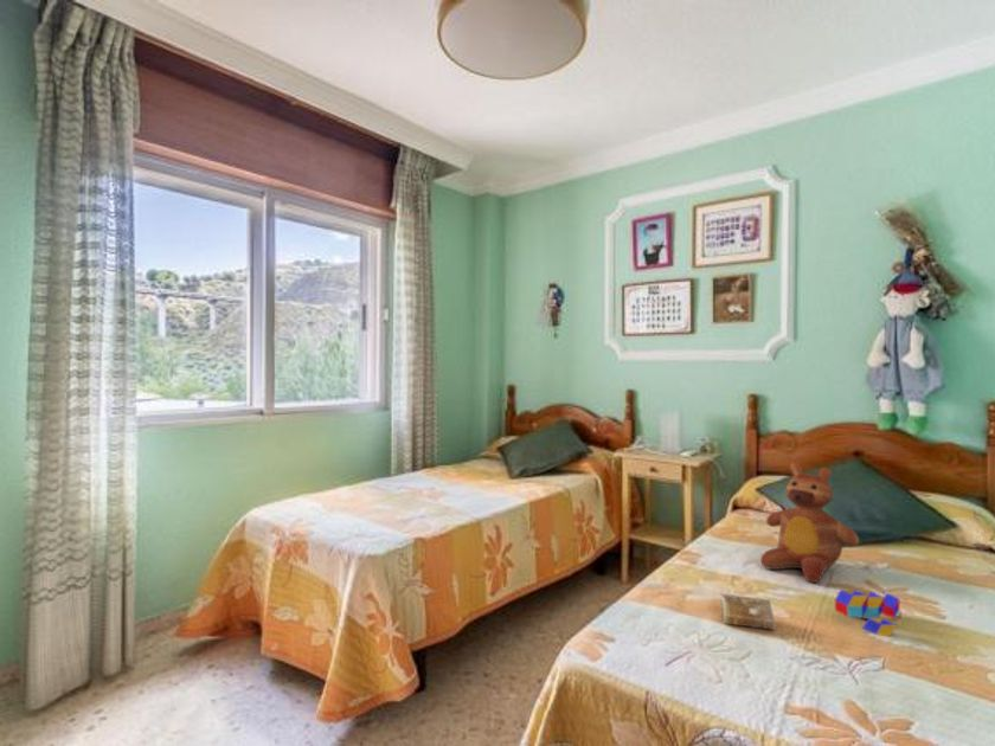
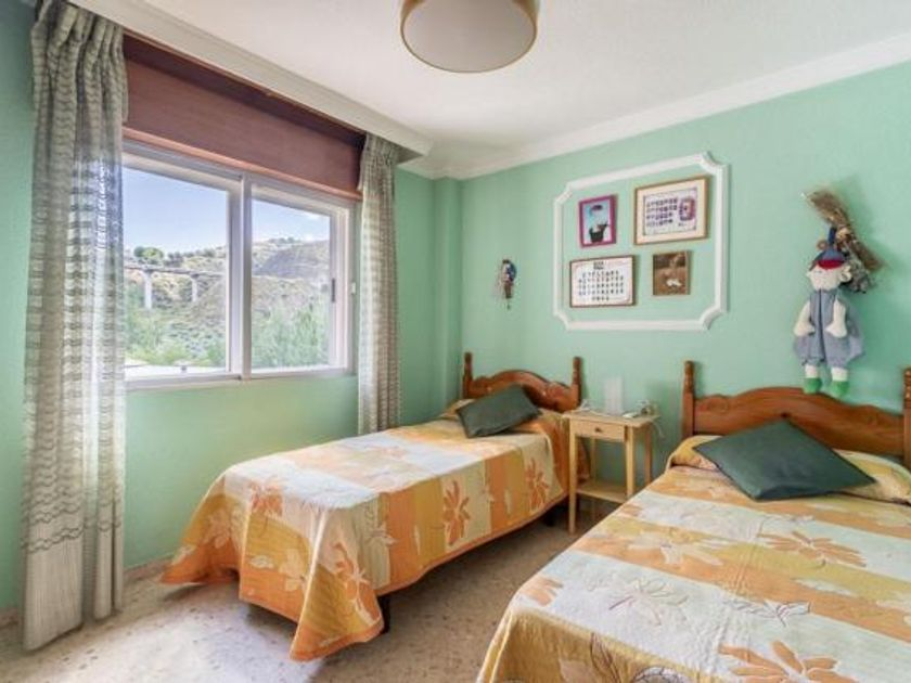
- toy blocks [834,589,901,637]
- book [720,593,777,631]
- teddy bear [759,462,860,584]
